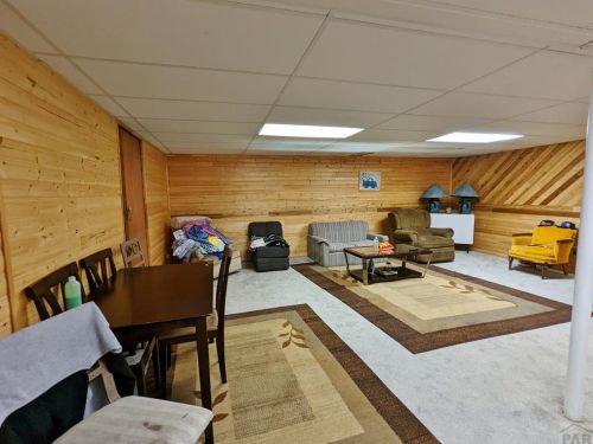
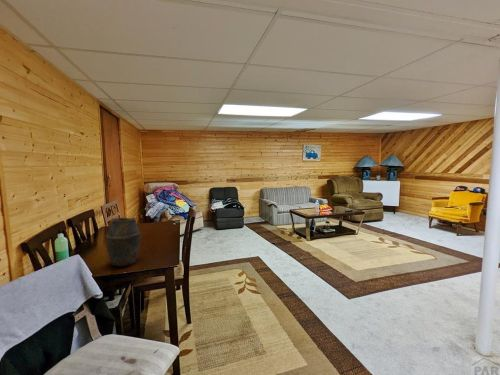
+ vase [105,216,142,267]
